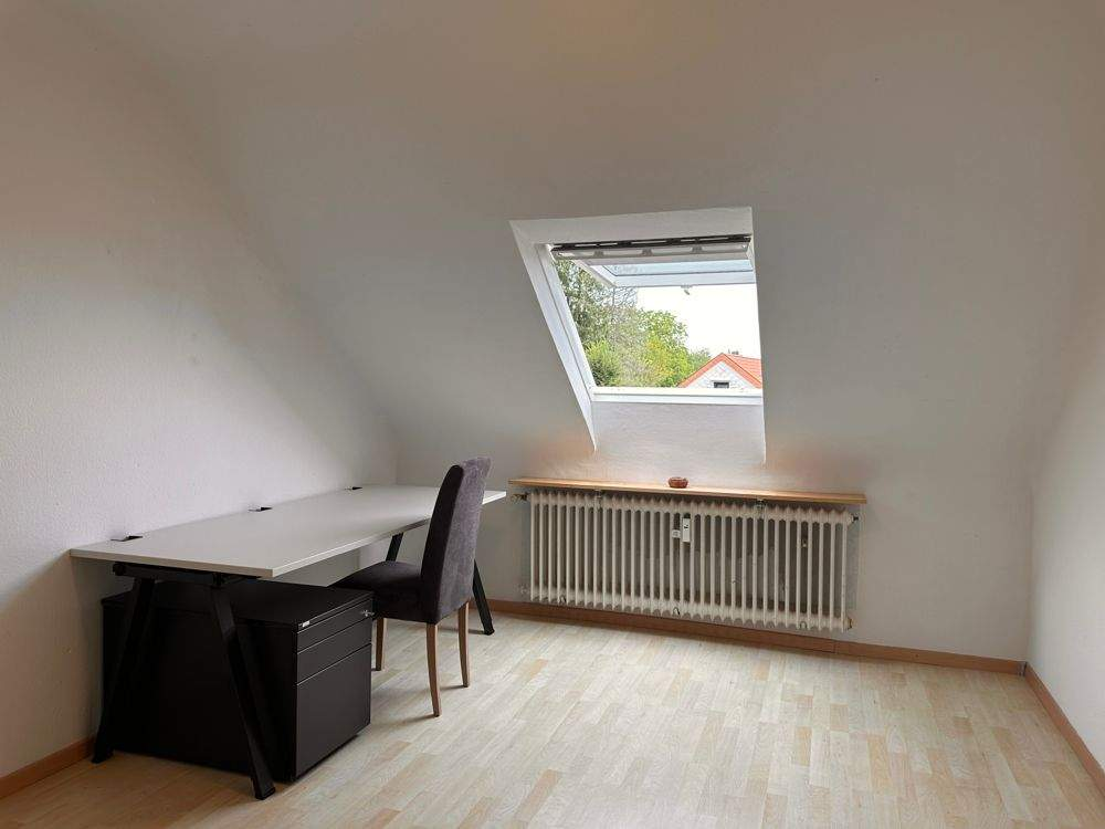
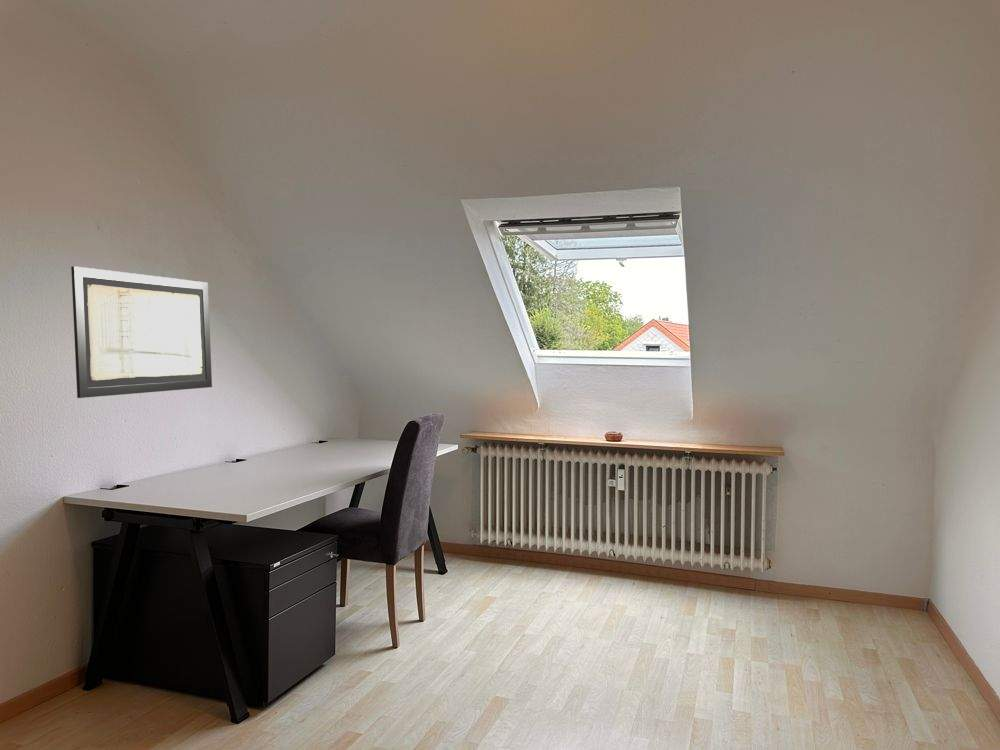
+ wall art [70,265,213,399]
